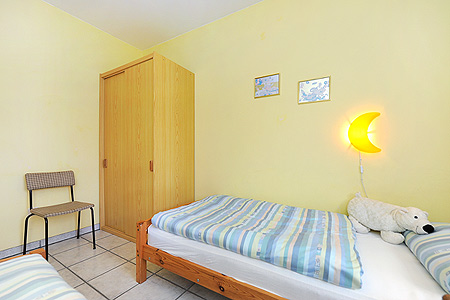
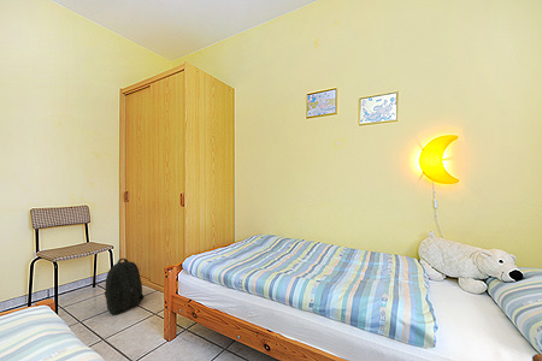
+ backpack [104,258,145,316]
